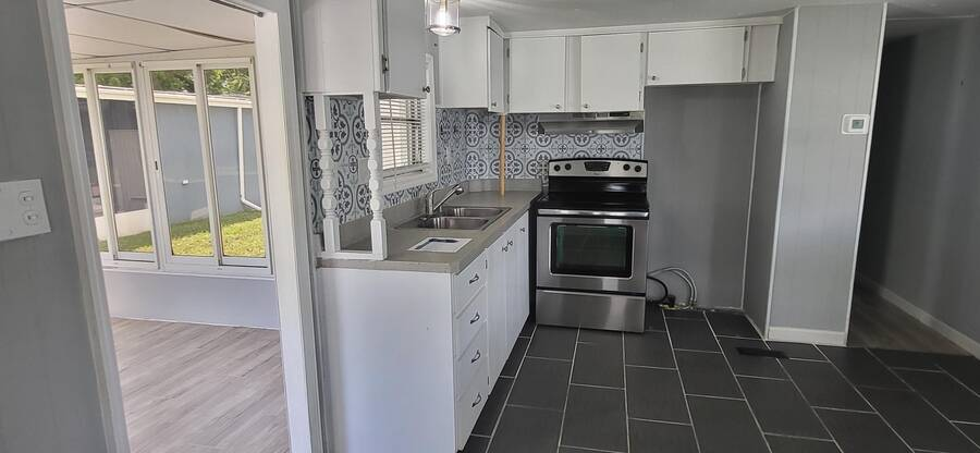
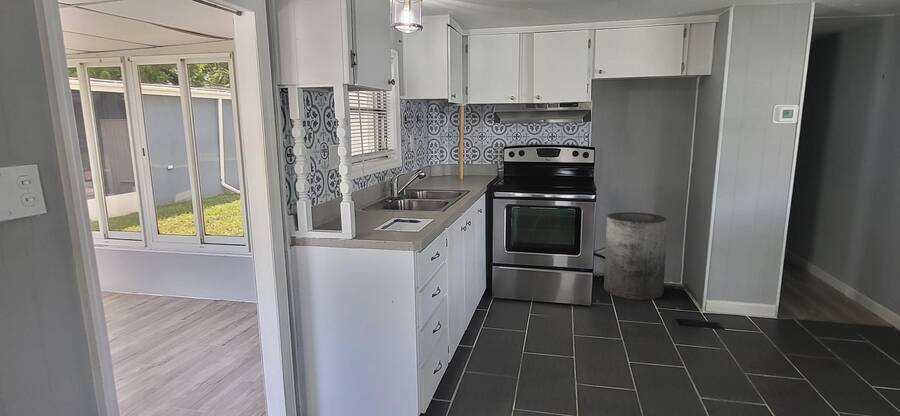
+ trash can [603,211,669,301]
